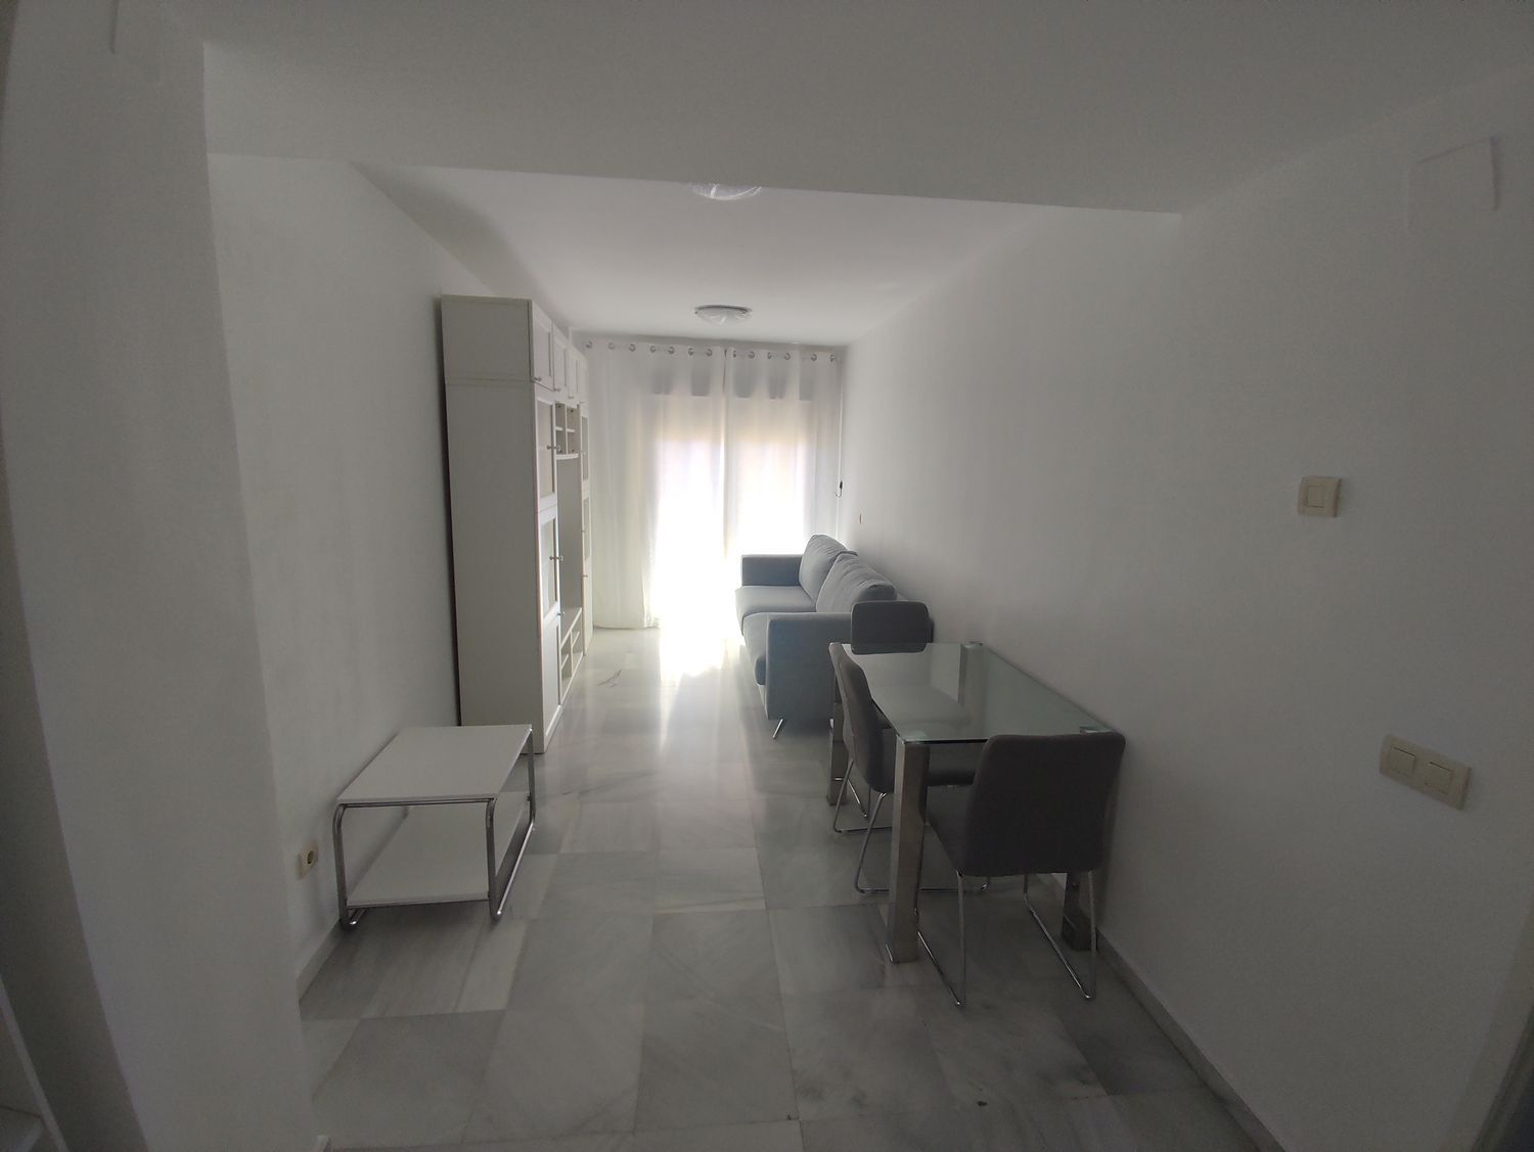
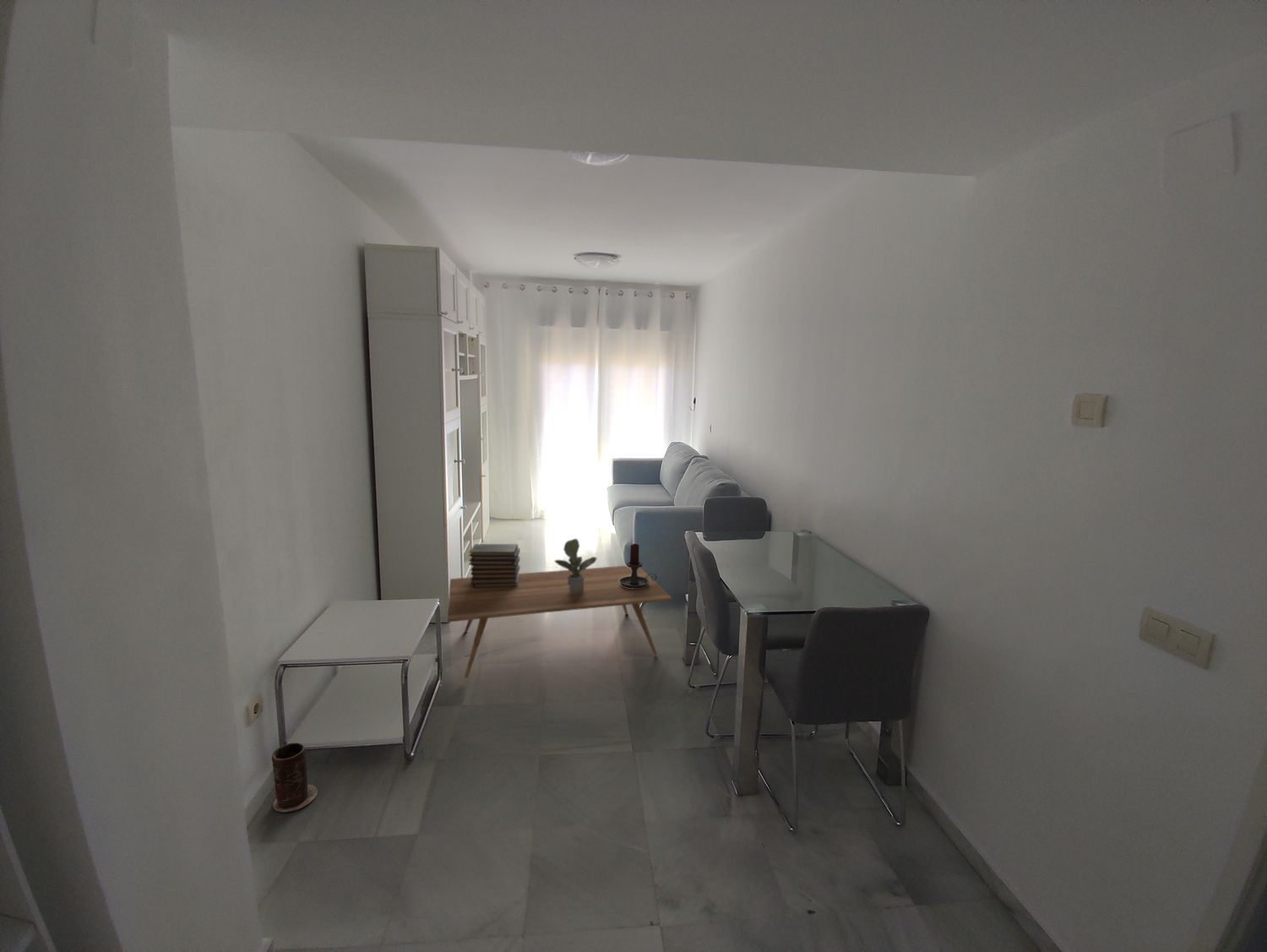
+ book stack [468,543,520,588]
+ coffee table [447,565,673,679]
+ potted plant [553,538,598,594]
+ candle holder [619,543,657,588]
+ vase [271,743,318,813]
